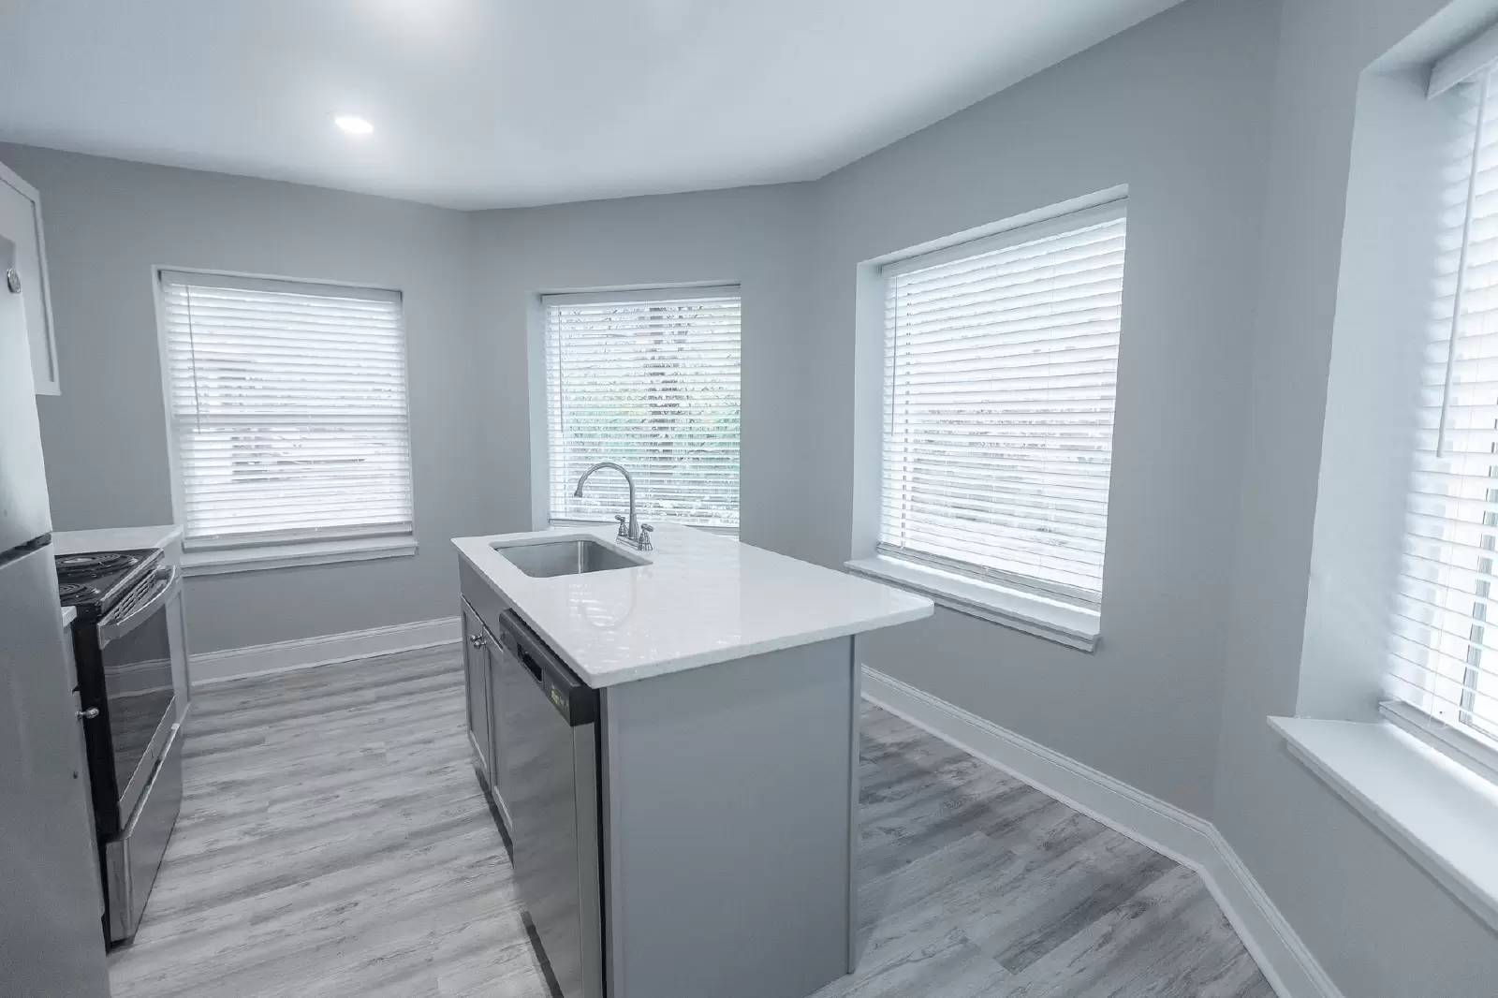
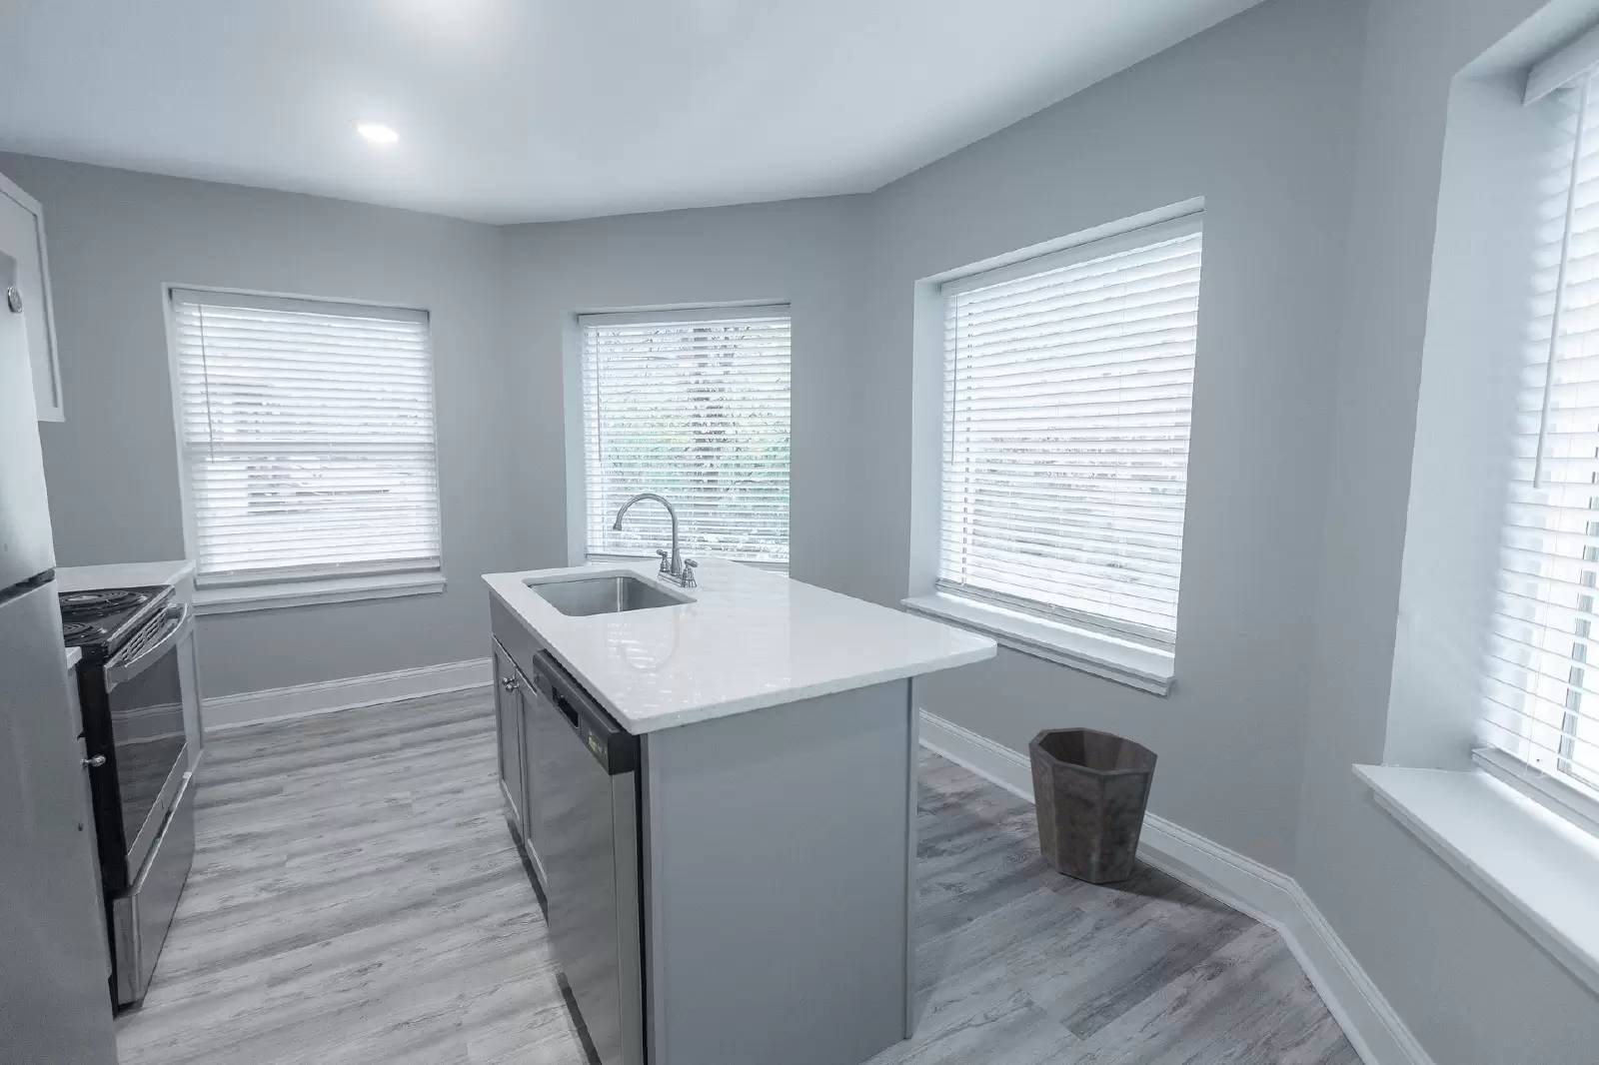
+ waste bin [1027,726,1158,884]
